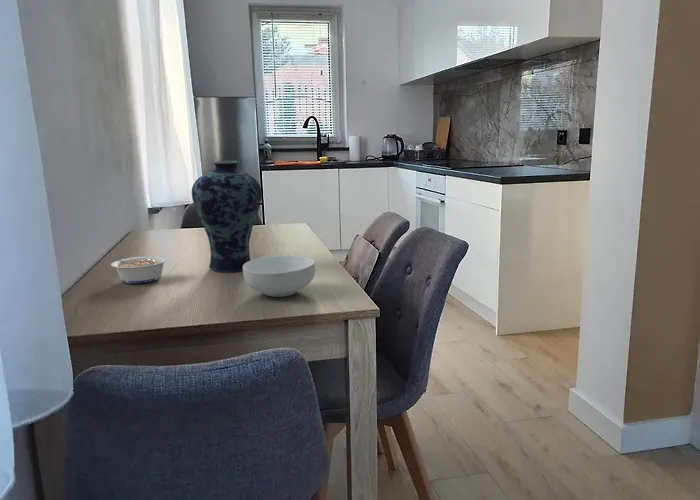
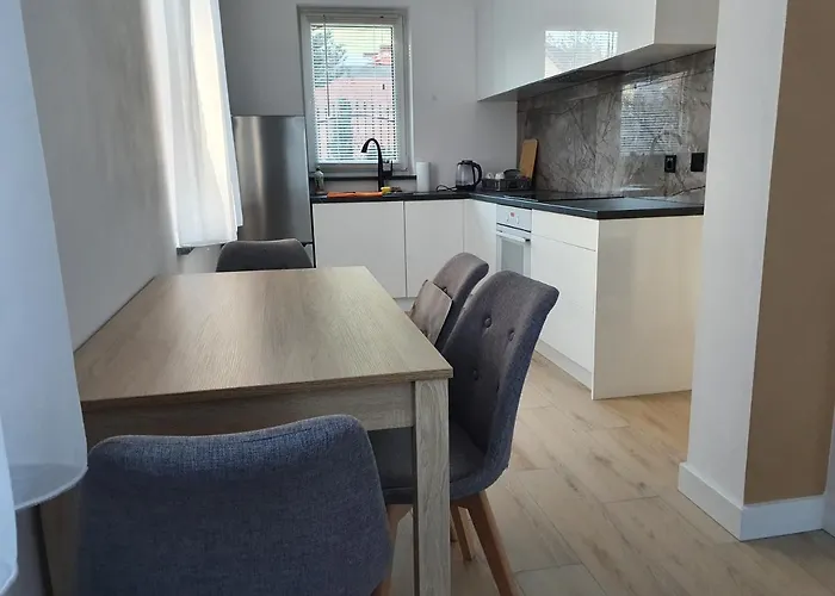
- vase [191,160,263,273]
- cereal bowl [242,255,316,298]
- legume [107,255,169,284]
